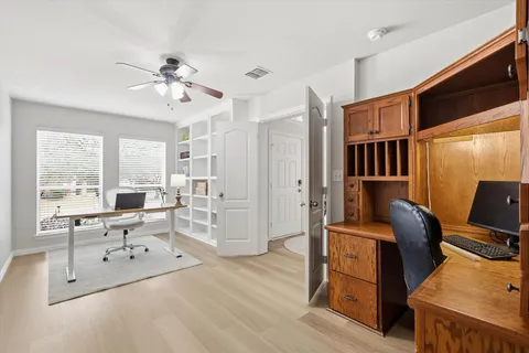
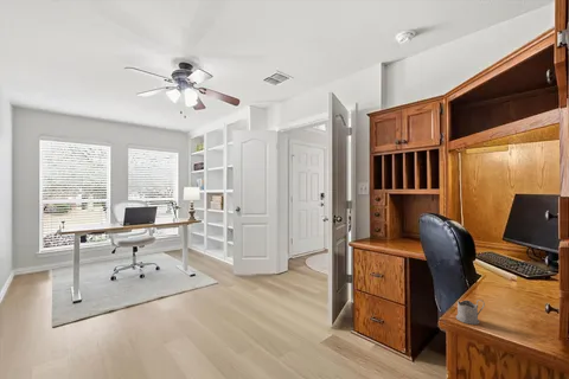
+ tea glass holder [455,298,486,326]
